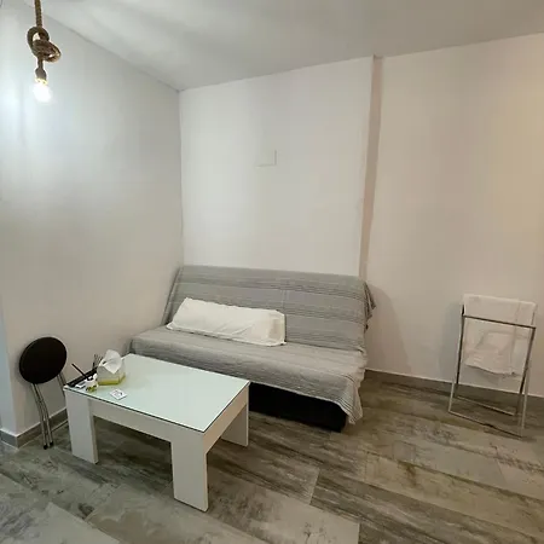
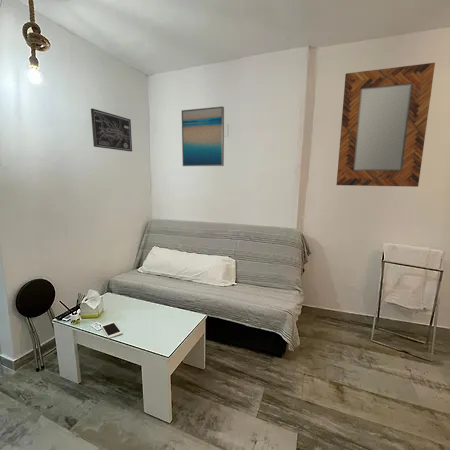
+ wall art [181,105,225,167]
+ cell phone [100,321,123,339]
+ home mirror [336,62,436,188]
+ wall art [90,108,133,152]
